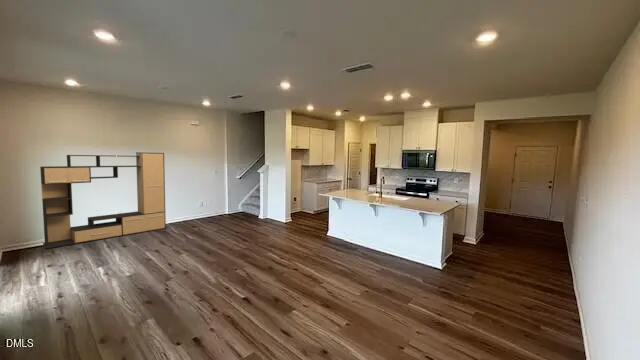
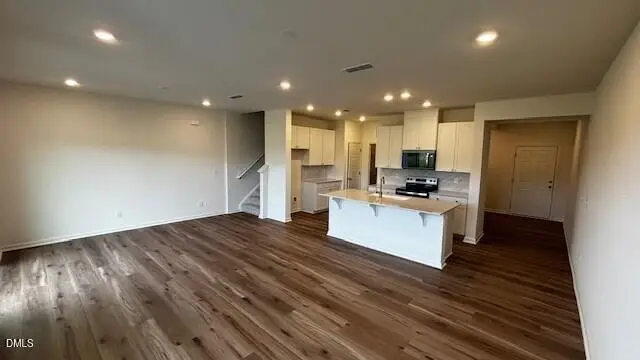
- media console [39,151,167,249]
